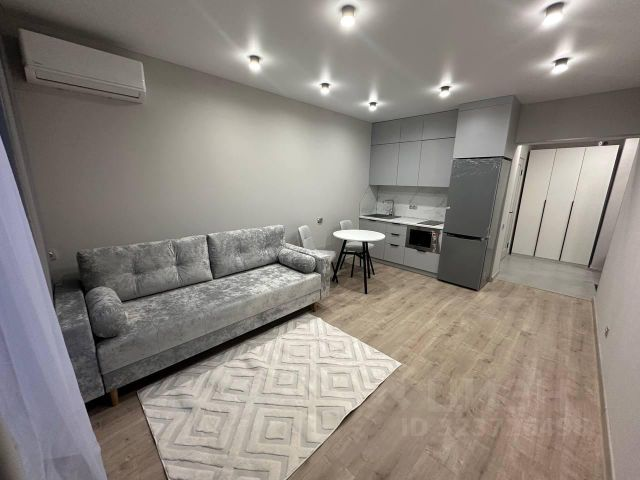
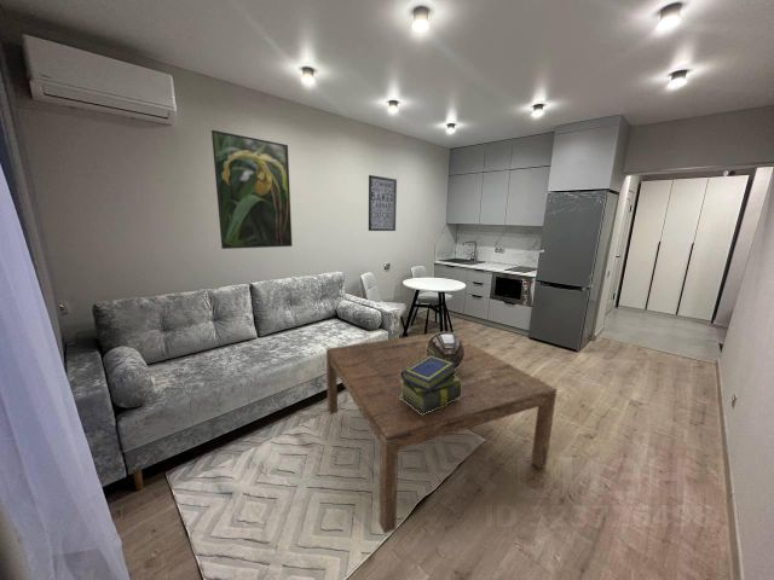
+ decorative bowl [426,331,464,369]
+ coffee table [325,330,558,535]
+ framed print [210,129,294,250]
+ stack of books [400,355,461,414]
+ wall art [368,174,398,232]
